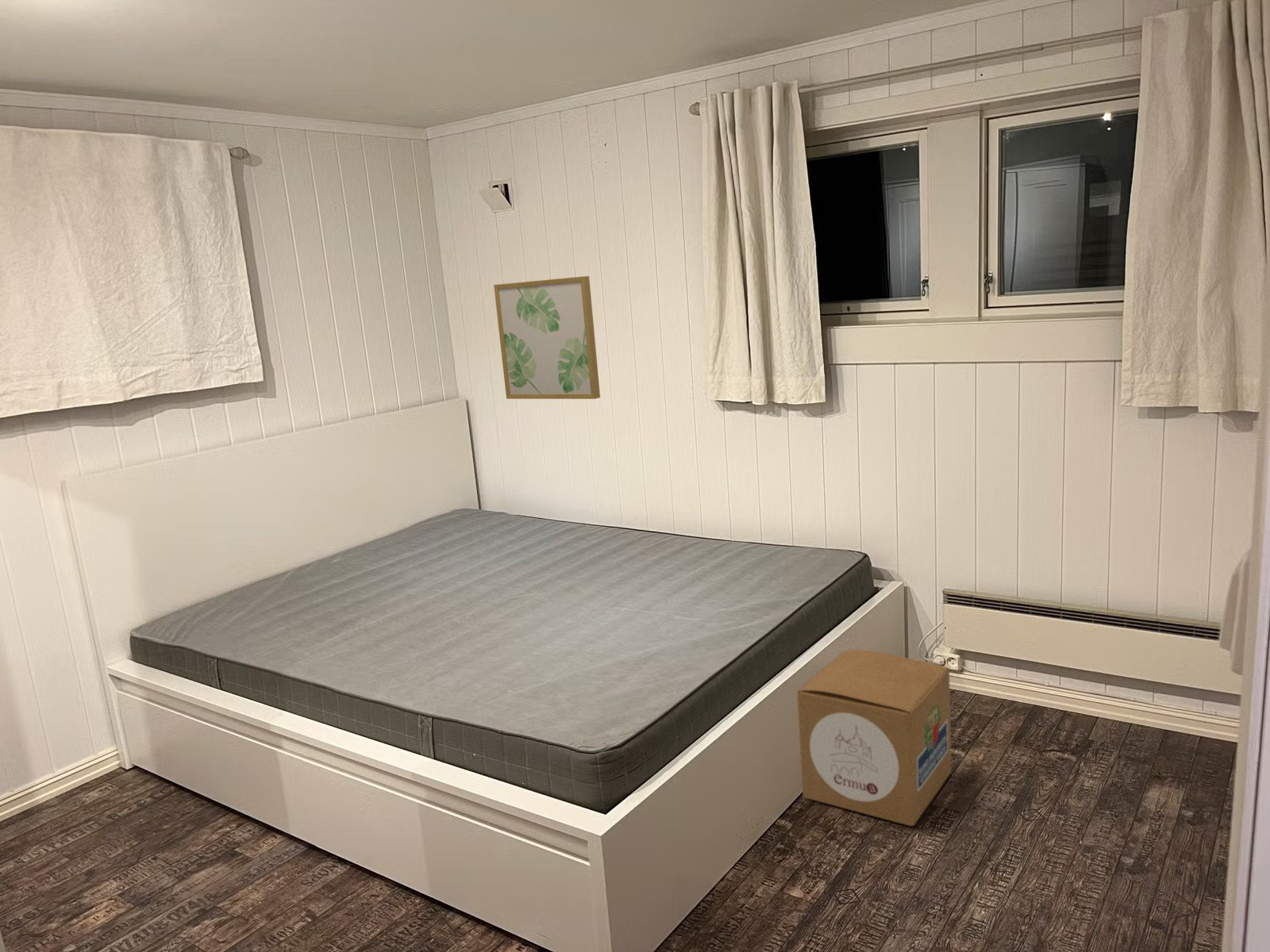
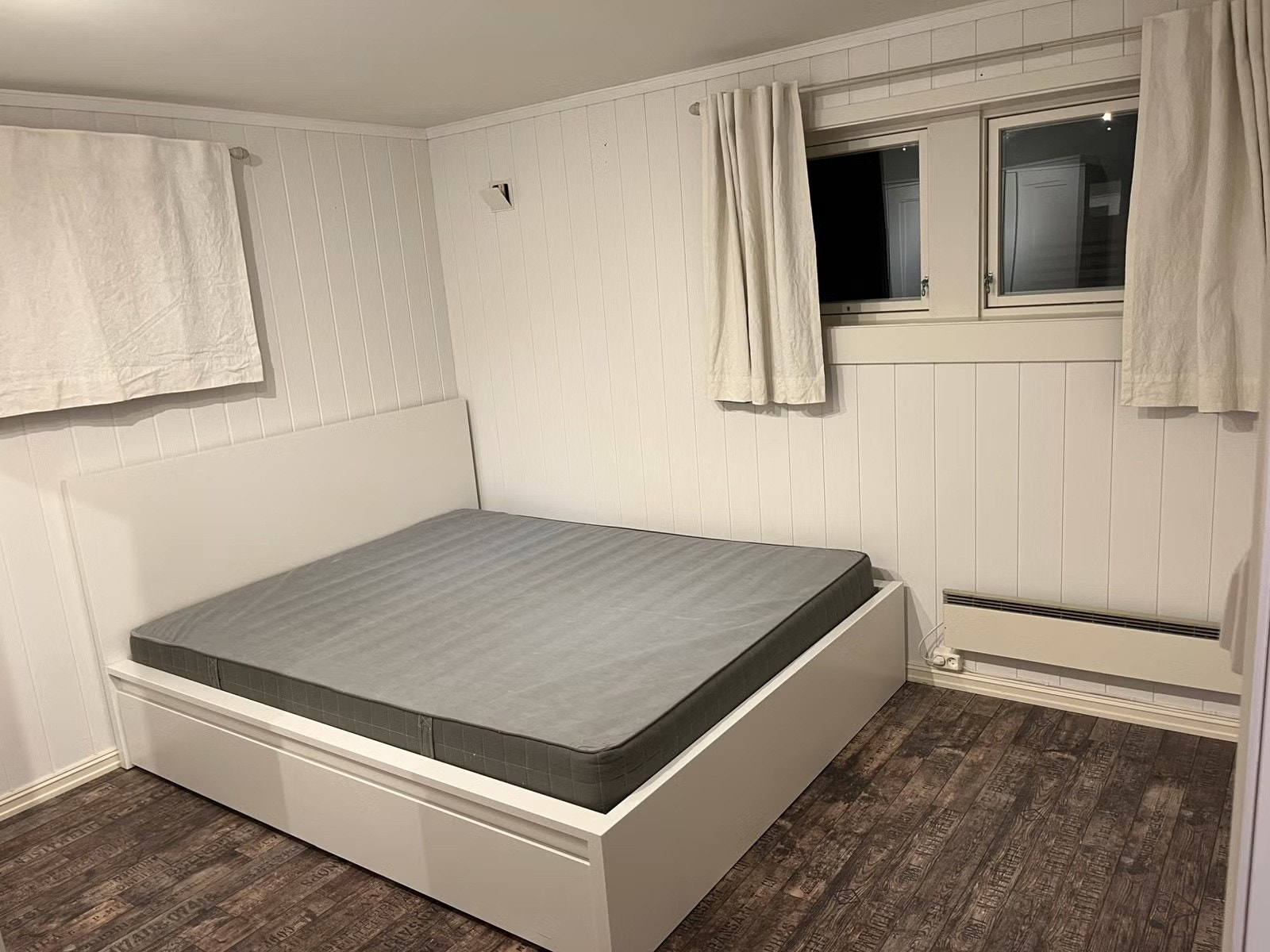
- cardboard box [796,649,952,827]
- wall art [493,275,601,400]
